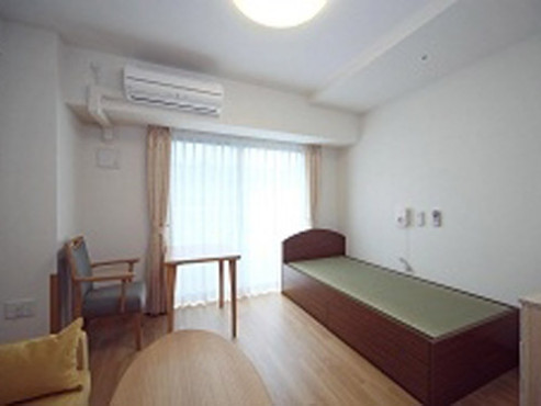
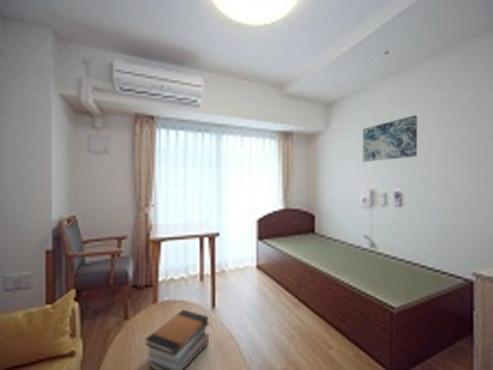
+ book stack [144,309,210,370]
+ wall art [362,114,418,163]
